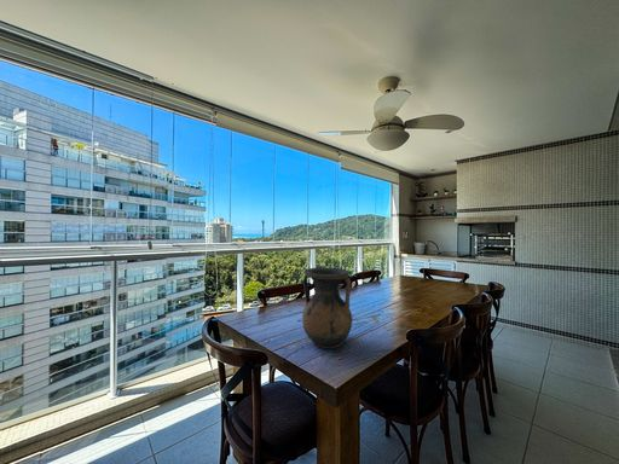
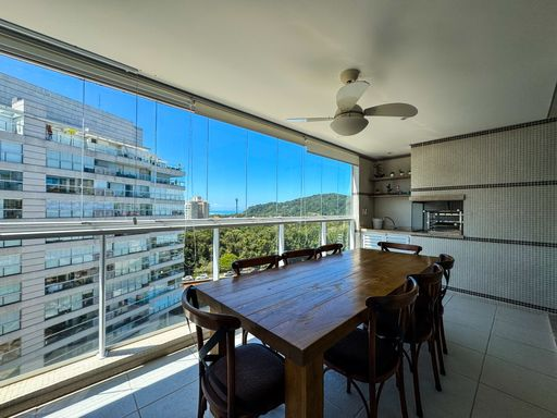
- vase [301,267,353,349]
